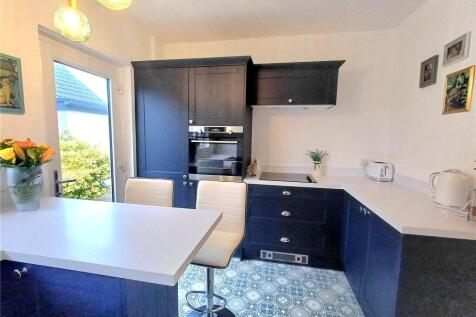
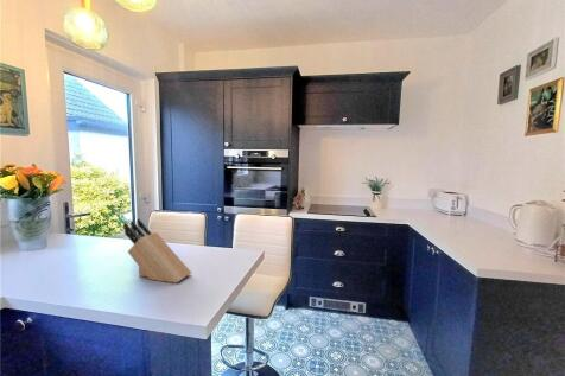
+ knife block [122,218,192,285]
